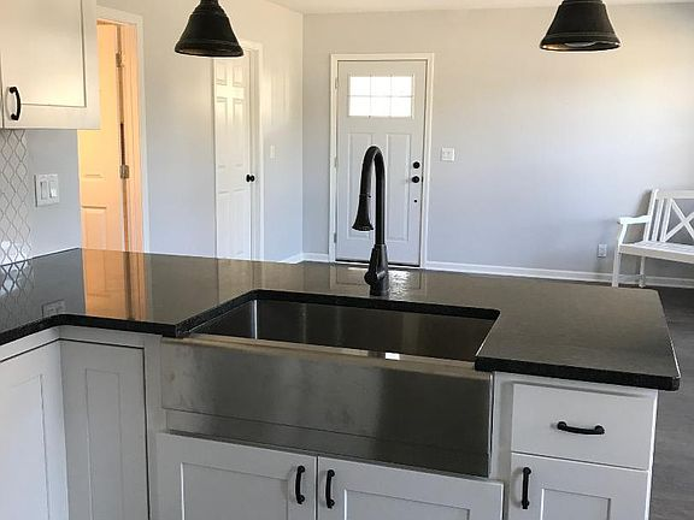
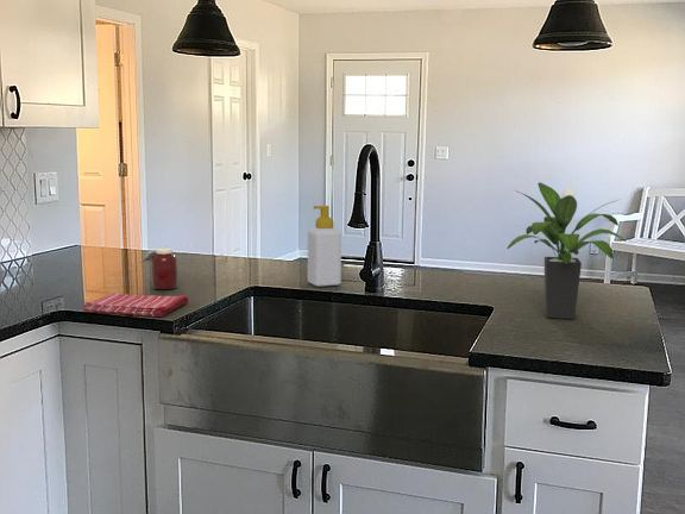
+ dish towel [81,292,189,318]
+ potted plant [505,181,624,320]
+ soap bottle [307,205,342,288]
+ jar [137,246,178,290]
